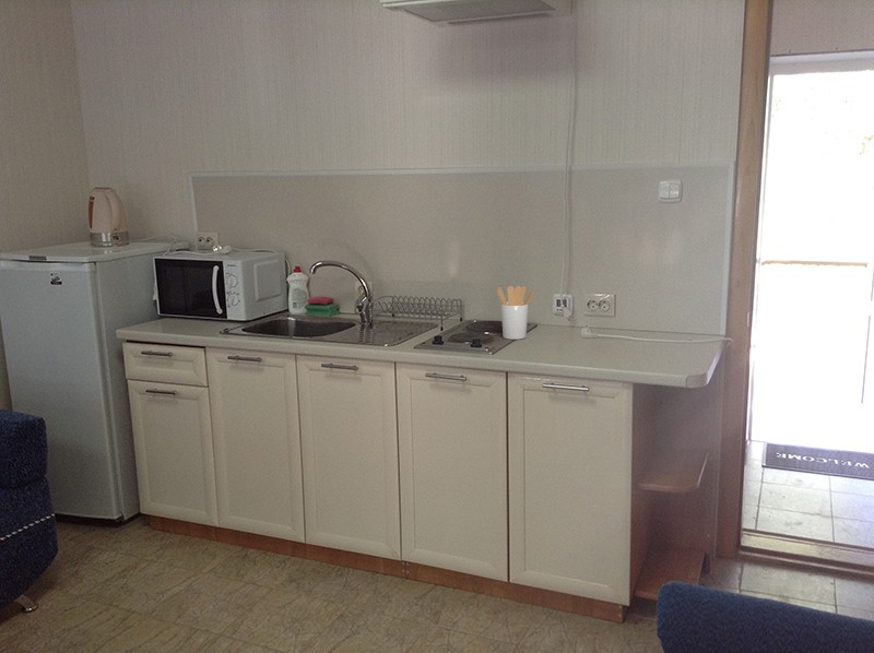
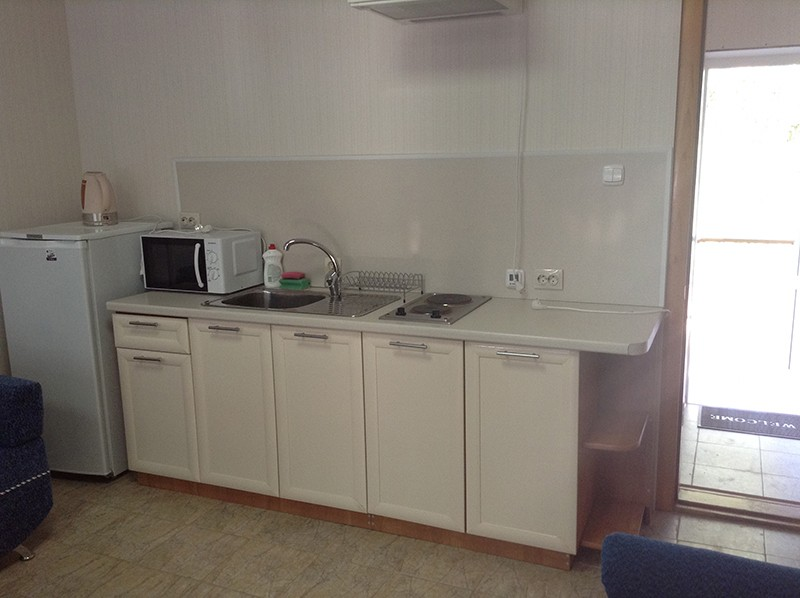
- utensil holder [496,285,535,341]
